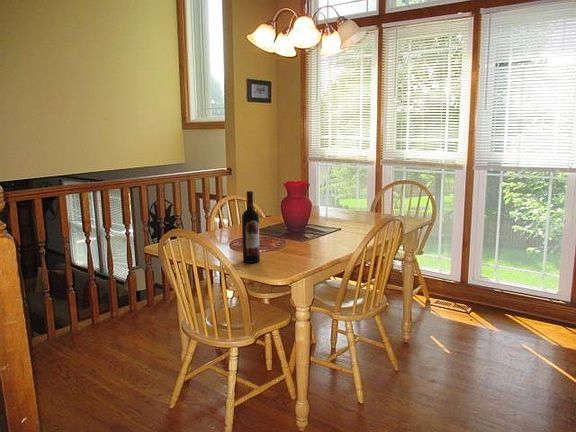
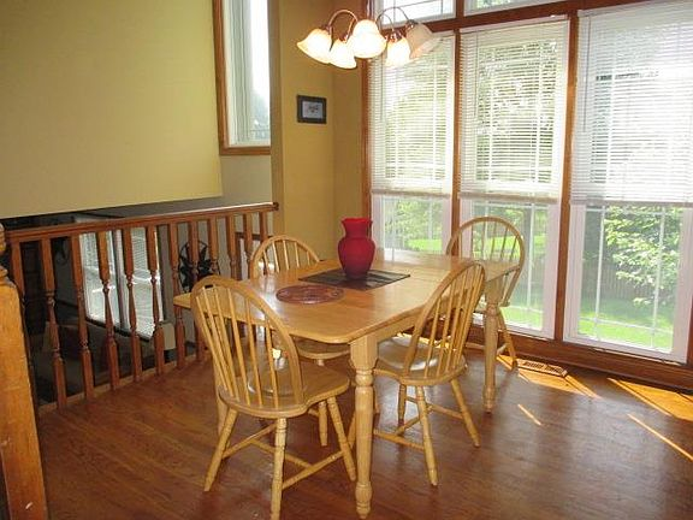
- wine bottle [241,190,261,264]
